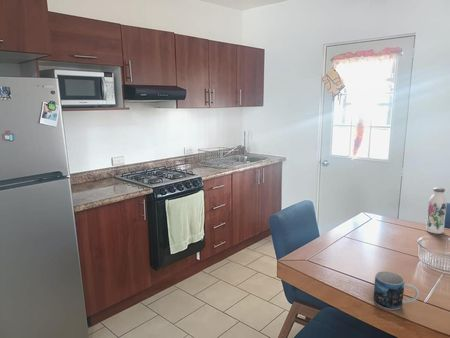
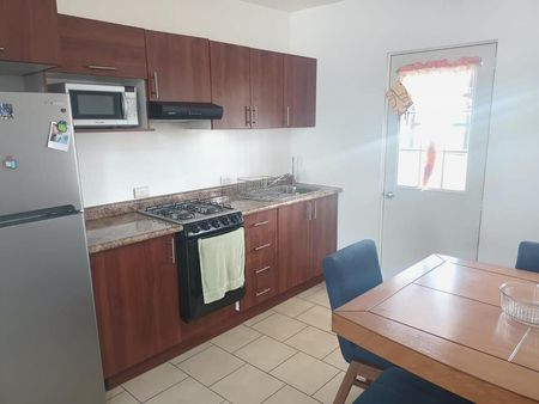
- water bottle [425,186,448,235]
- mug [373,271,420,311]
